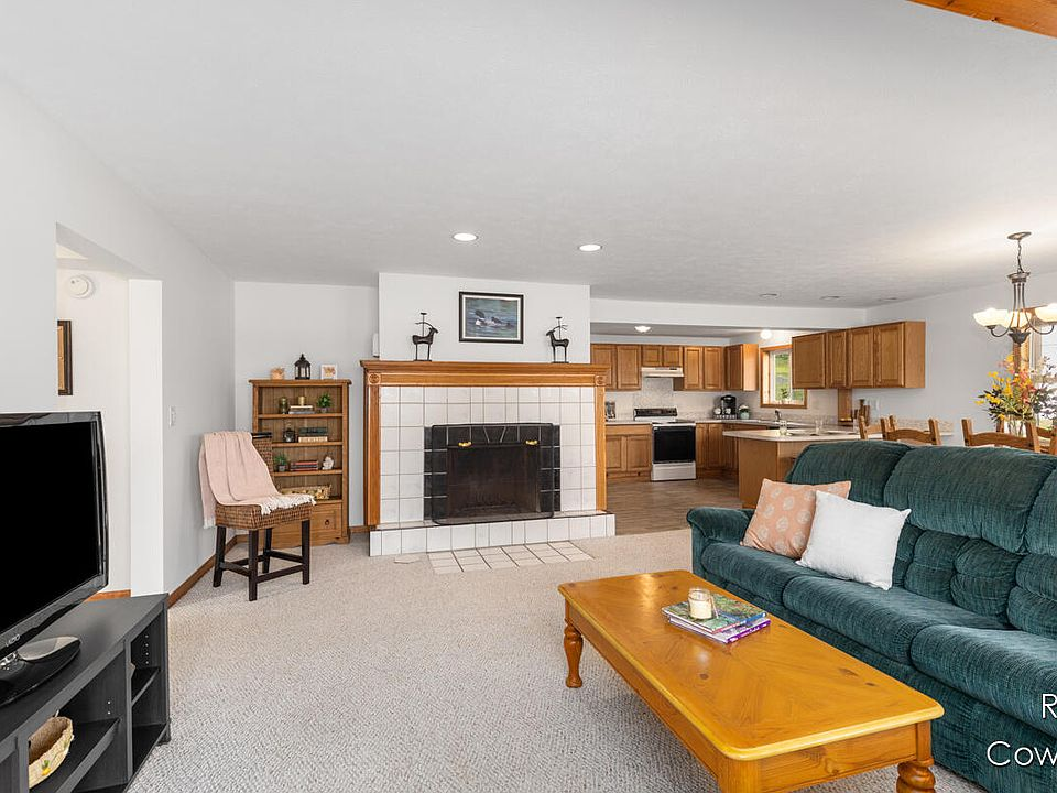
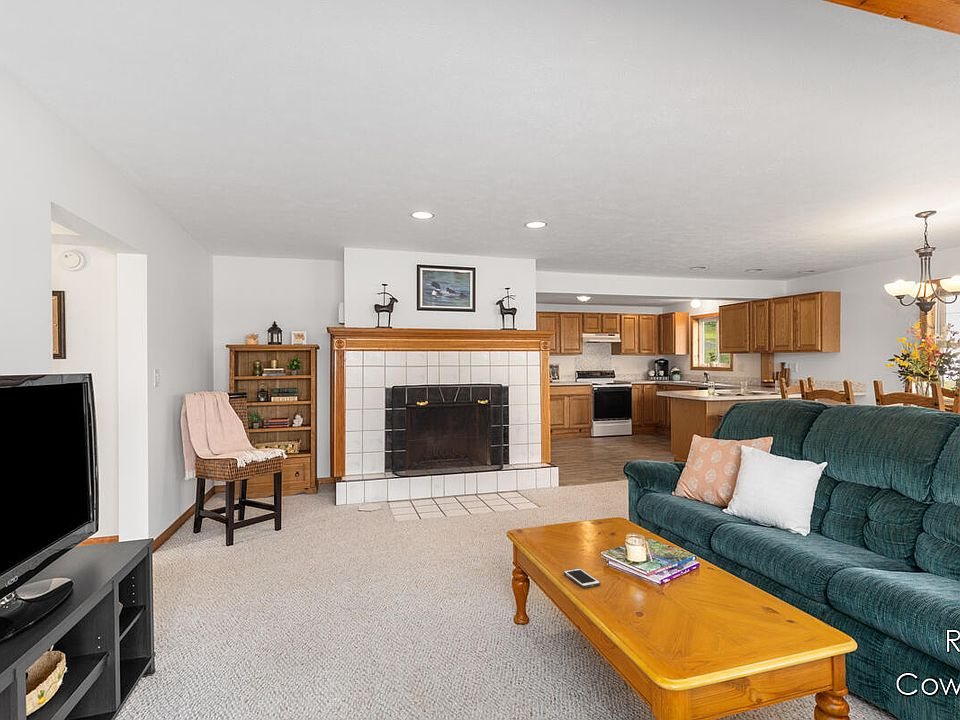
+ cell phone [563,567,601,589]
